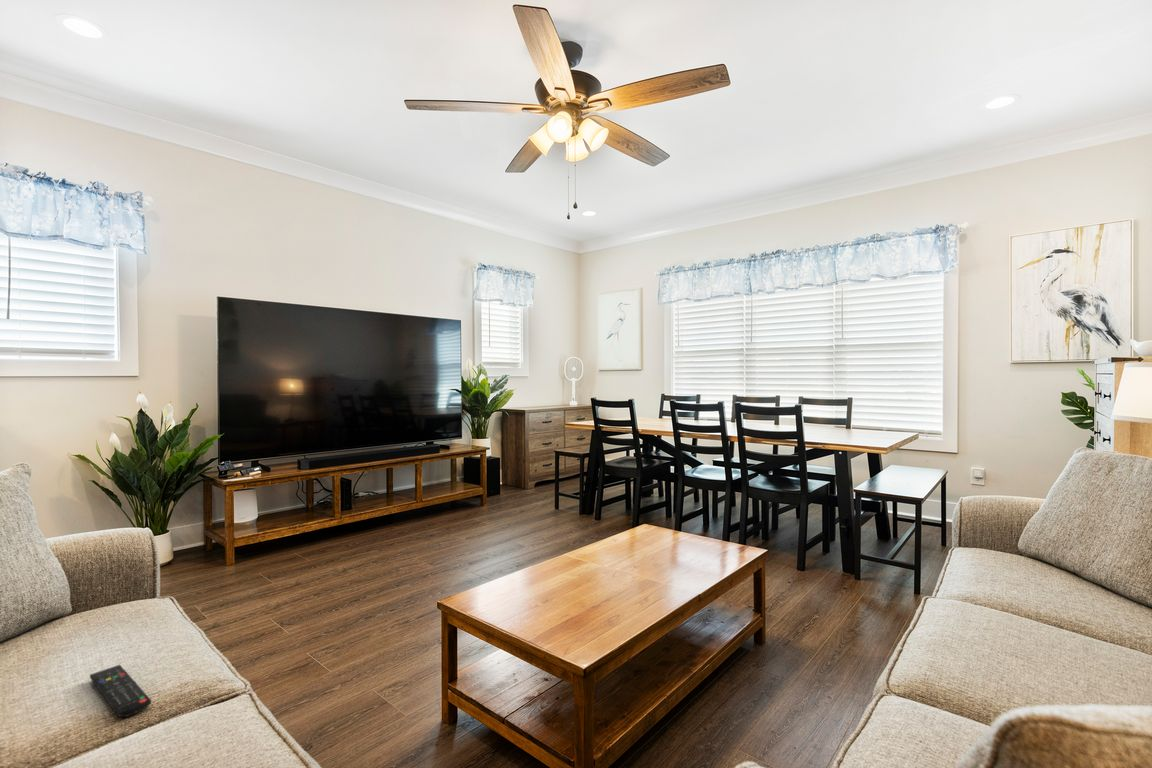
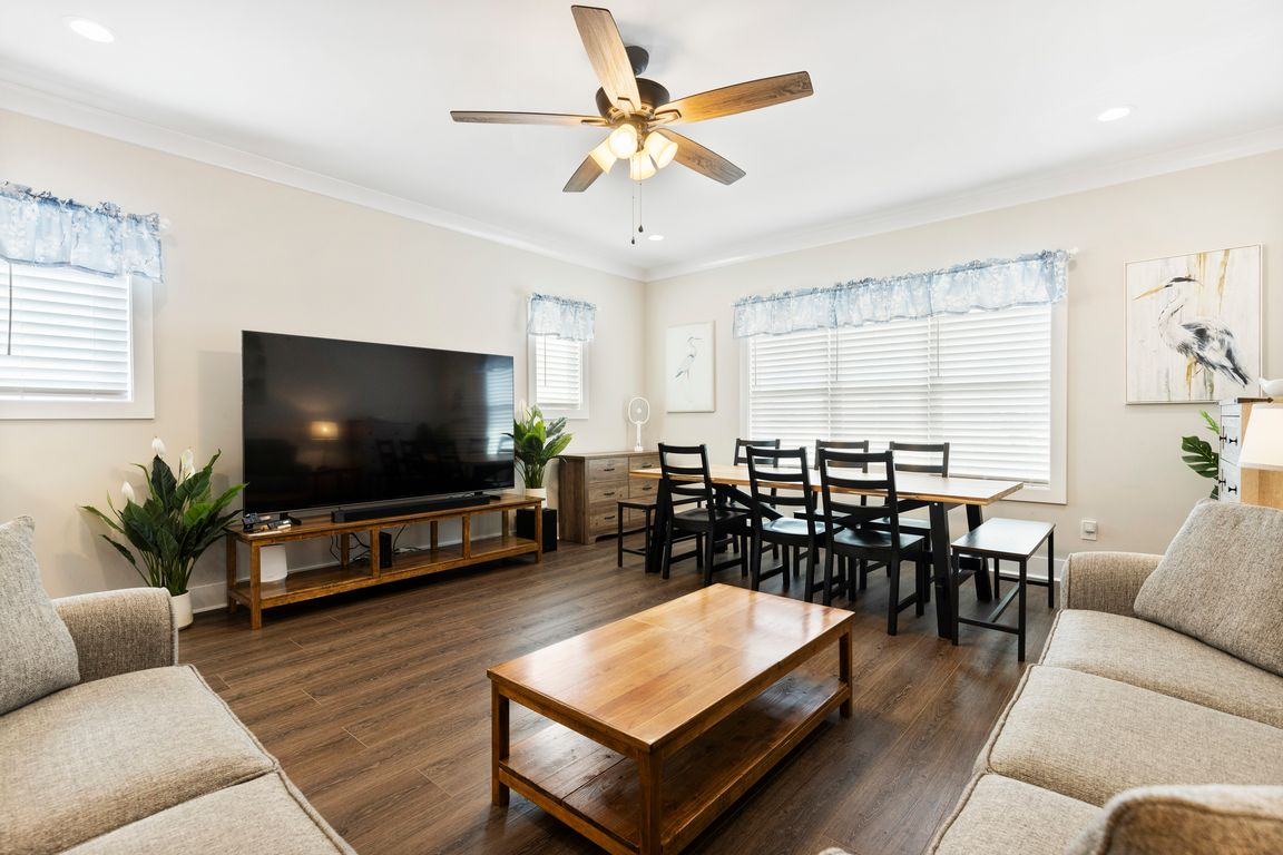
- remote control [89,664,152,718]
